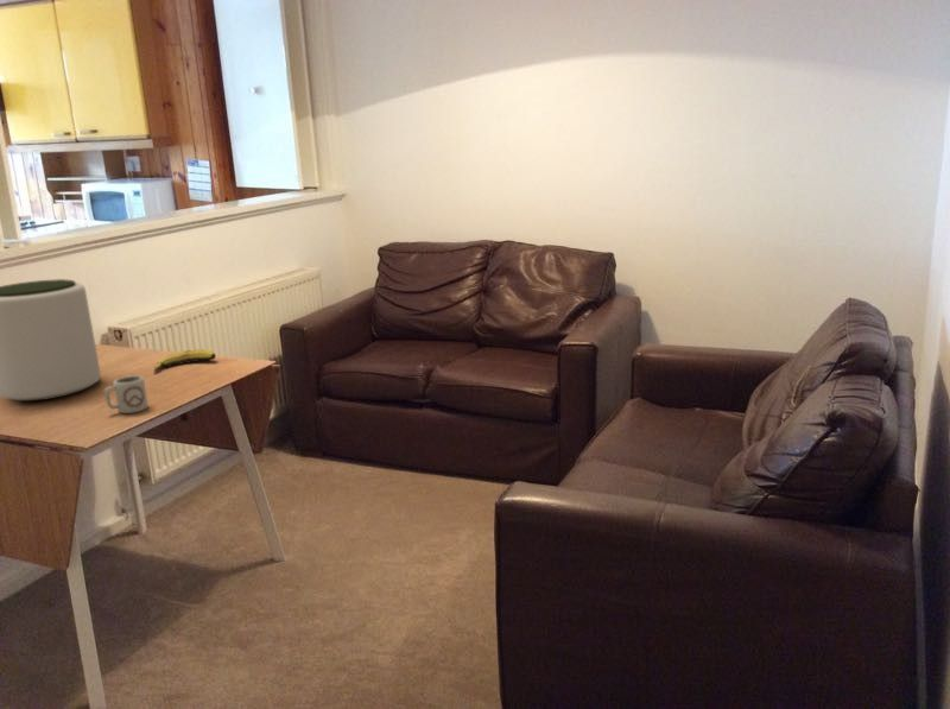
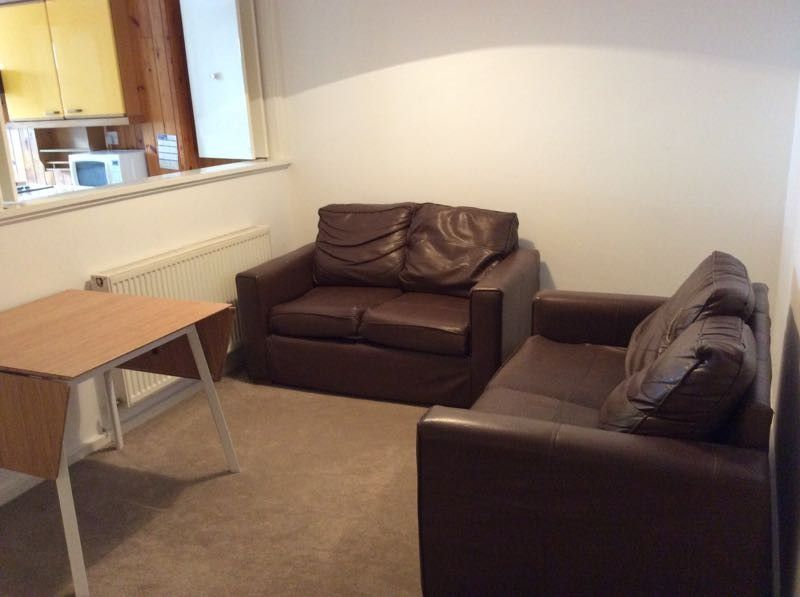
- plant pot [0,278,102,403]
- cup [103,374,150,414]
- banana [153,348,217,374]
